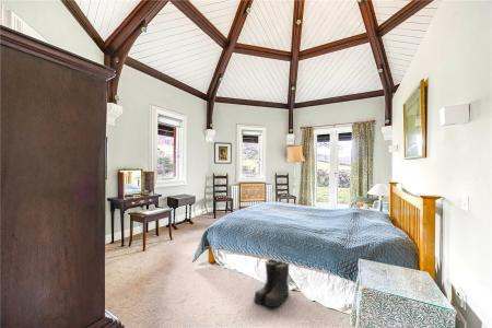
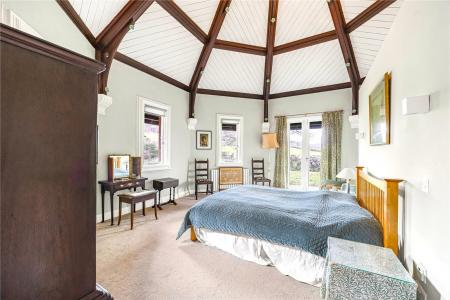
- boots [253,258,291,308]
